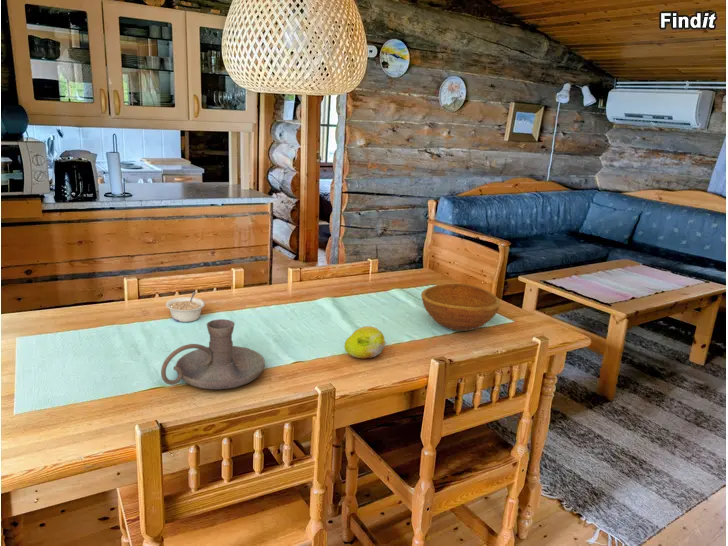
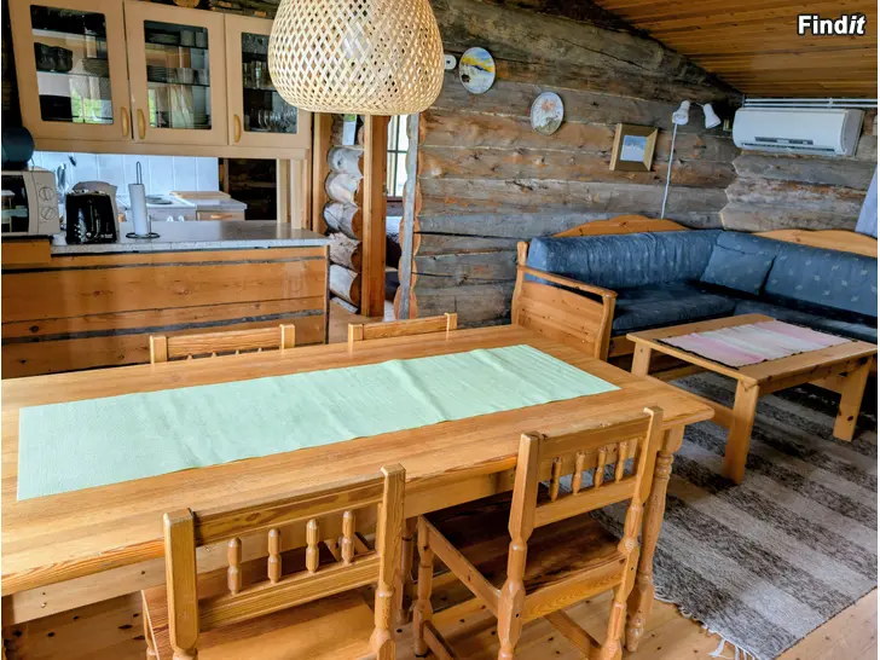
- legume [165,291,206,323]
- candle holder [160,318,266,390]
- wooden bowl [420,283,502,332]
- fruit [343,325,387,359]
